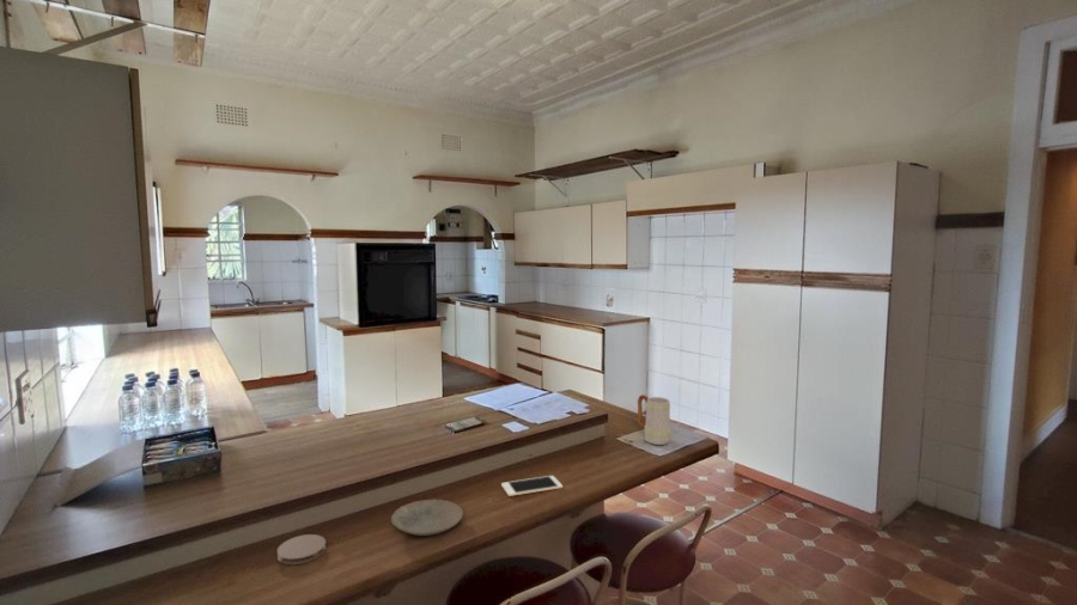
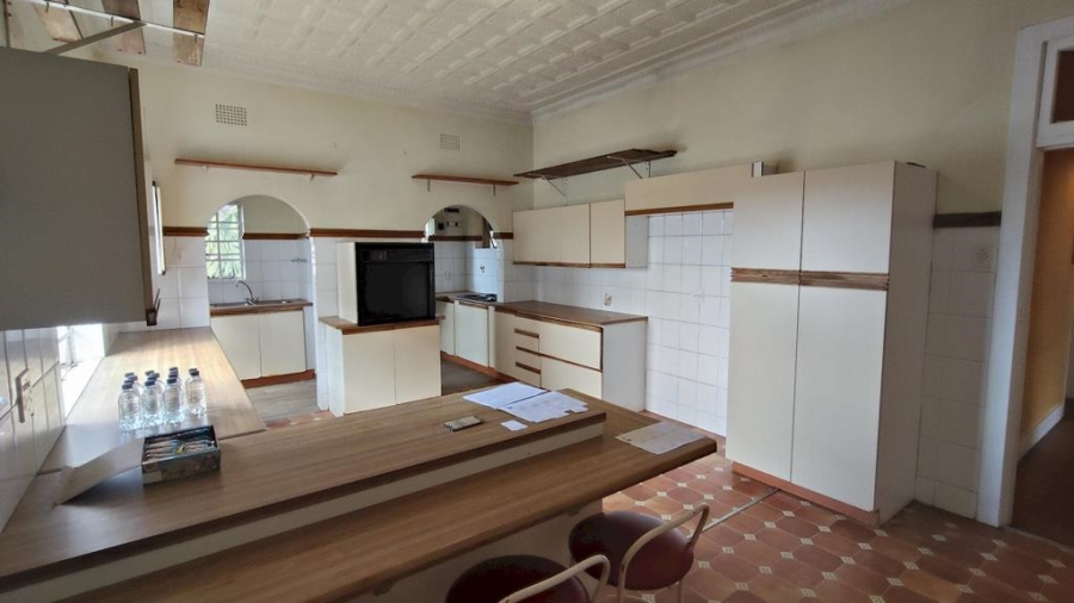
- coaster [276,533,327,566]
- mug [637,393,671,446]
- plate [390,499,464,537]
- cell phone [500,475,564,497]
